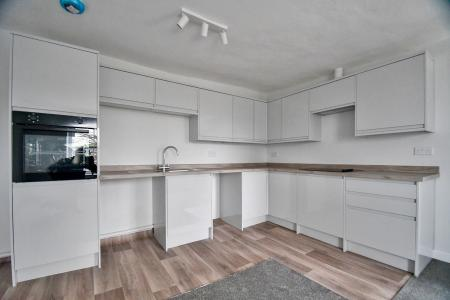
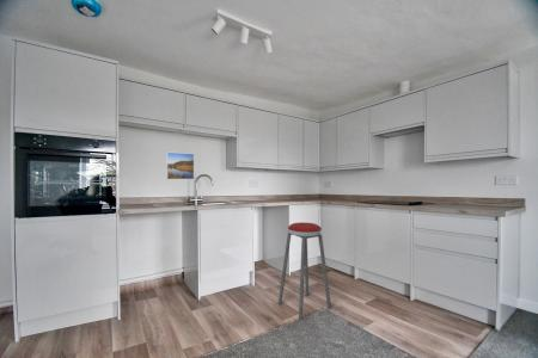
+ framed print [165,152,195,180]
+ music stool [277,221,332,321]
